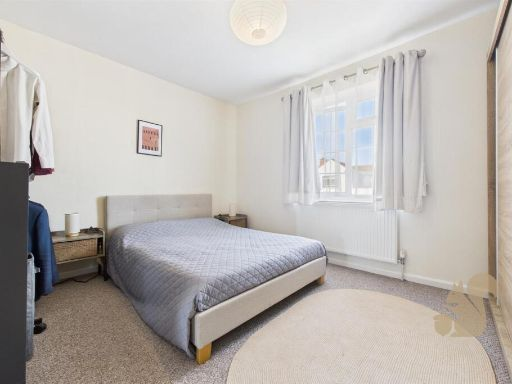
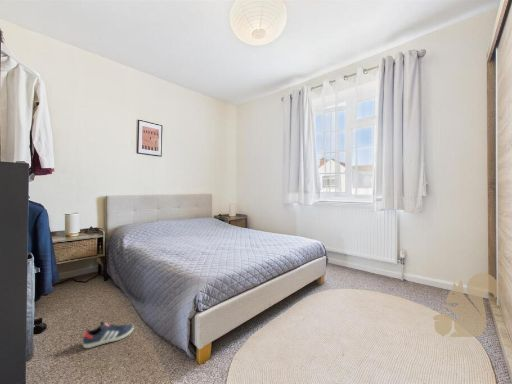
+ sneaker [82,321,135,349]
